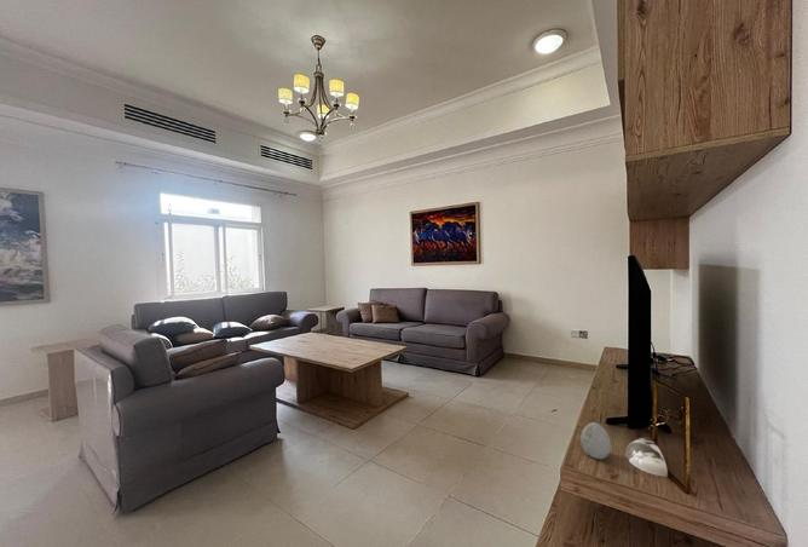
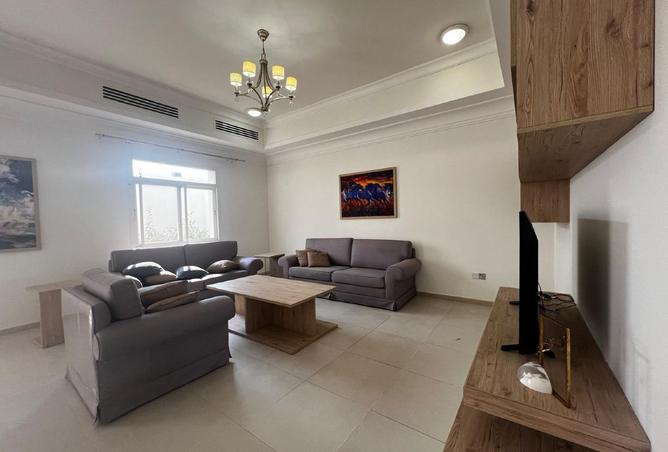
- decorative egg [579,421,612,460]
